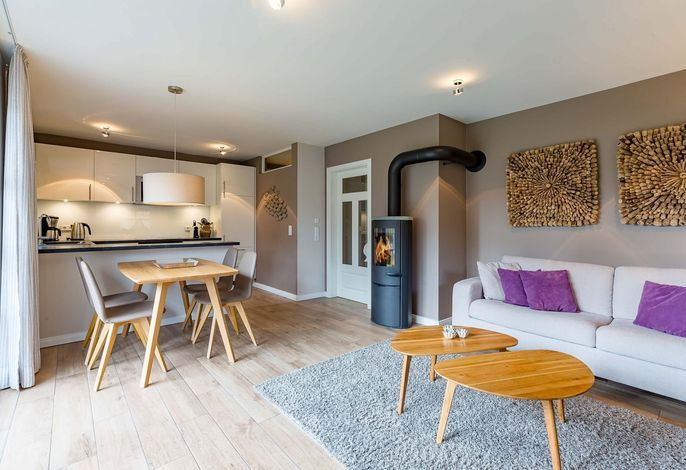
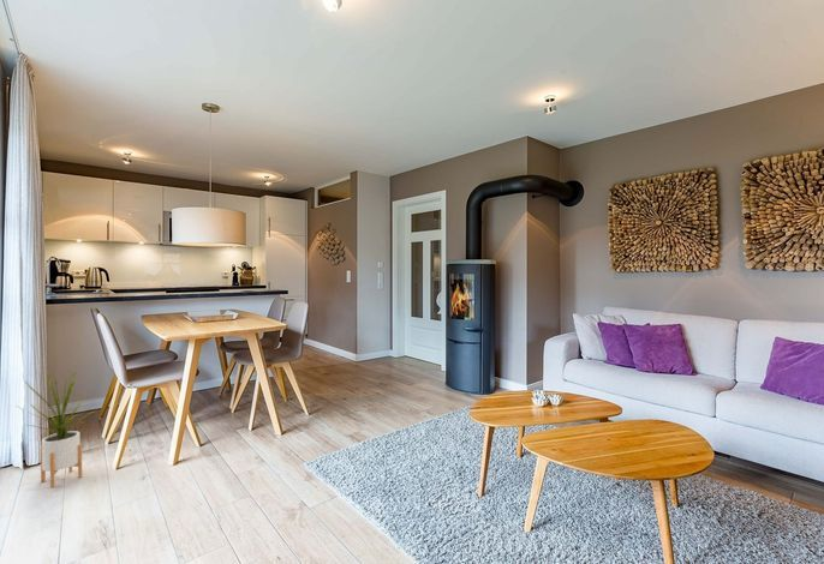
+ house plant [17,364,97,488]
